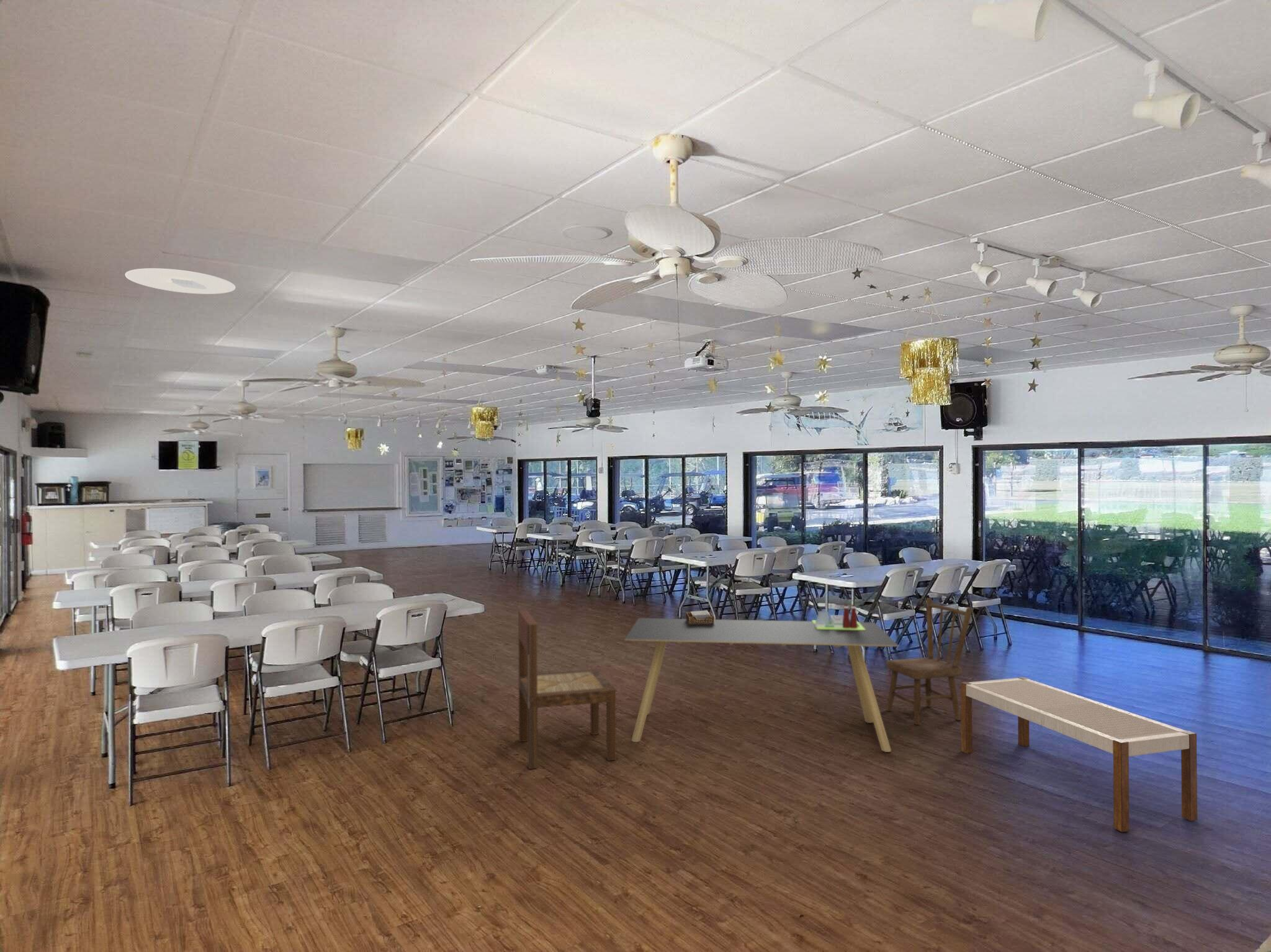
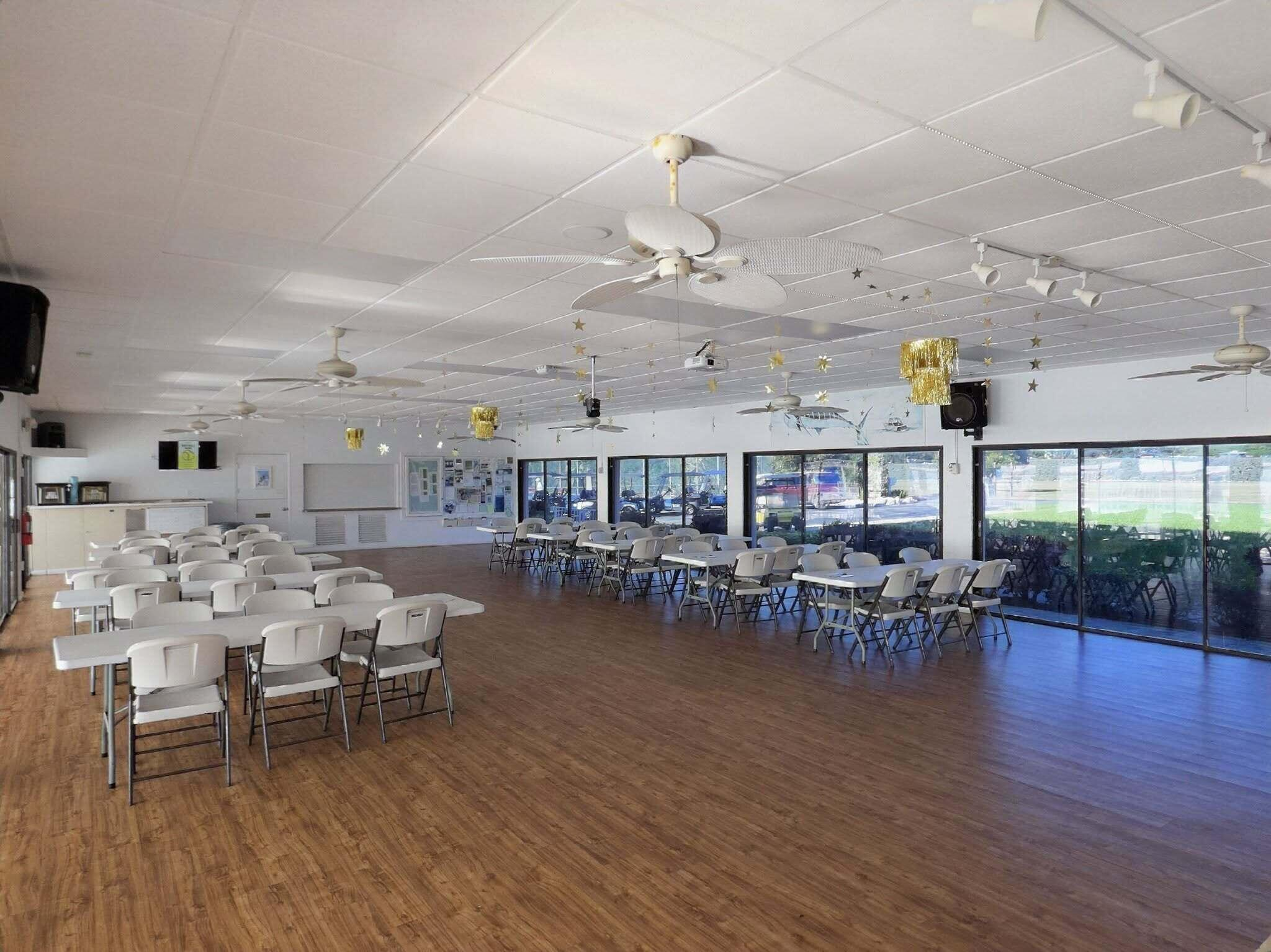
- napkin holder [685,610,715,624]
- ceiling light [124,267,236,295]
- bench [960,676,1198,833]
- dining chair [518,609,617,770]
- architectural model [811,604,865,630]
- dining table [624,617,899,753]
- dining chair [886,598,973,725]
